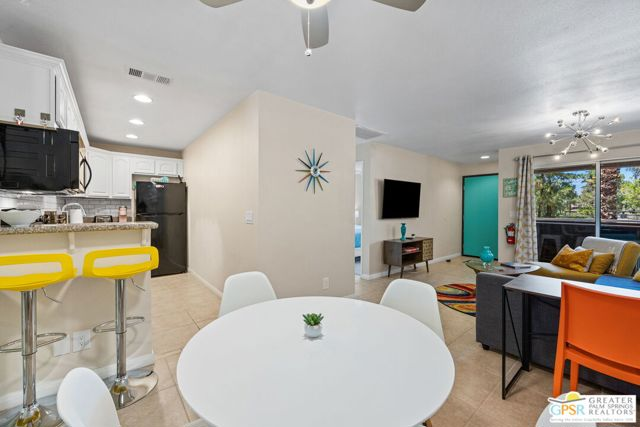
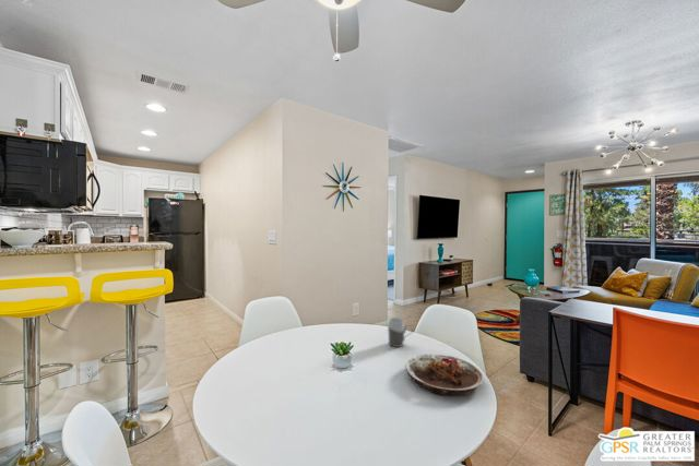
+ plate [404,353,485,396]
+ mug [387,316,414,348]
